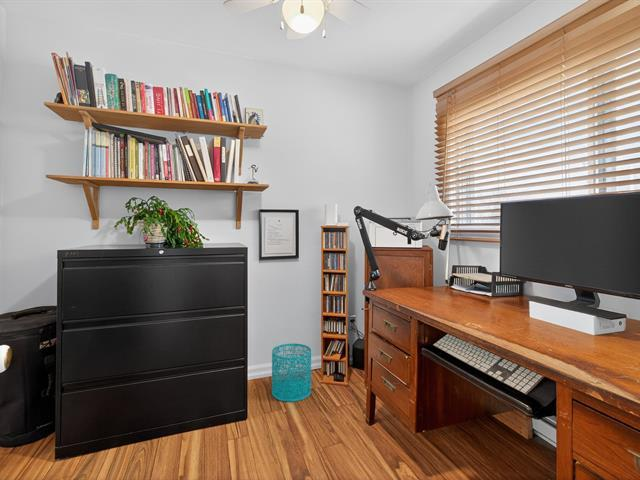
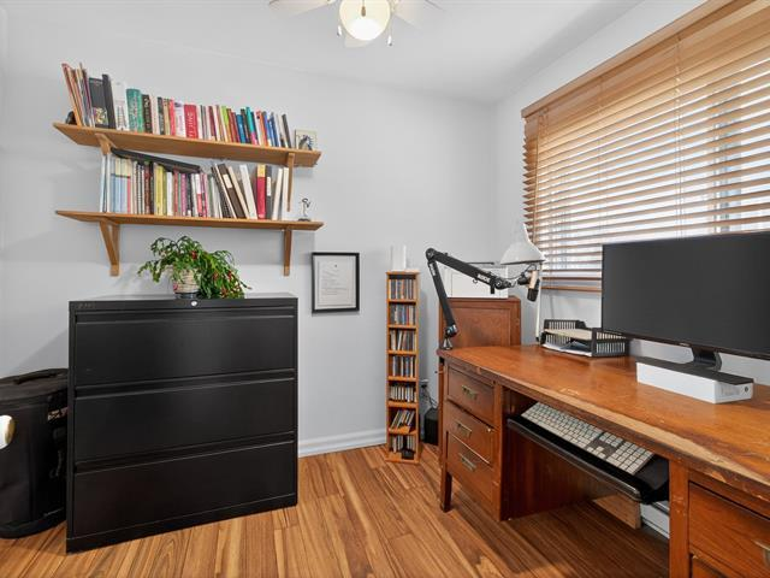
- wastebasket [271,342,312,403]
